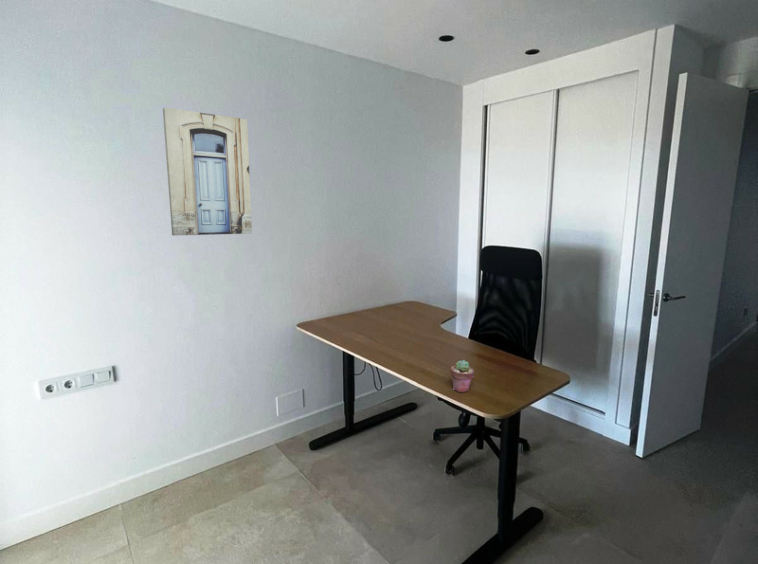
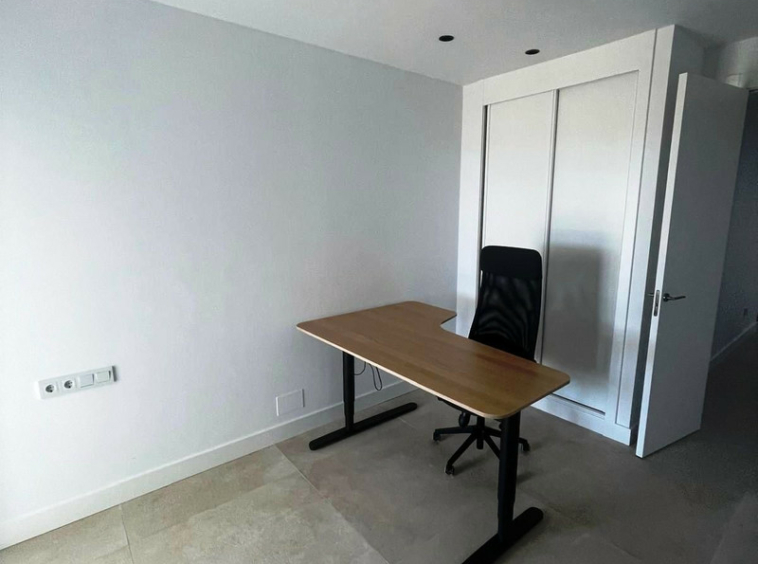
- wall art [162,106,253,237]
- potted succulent [450,359,475,393]
